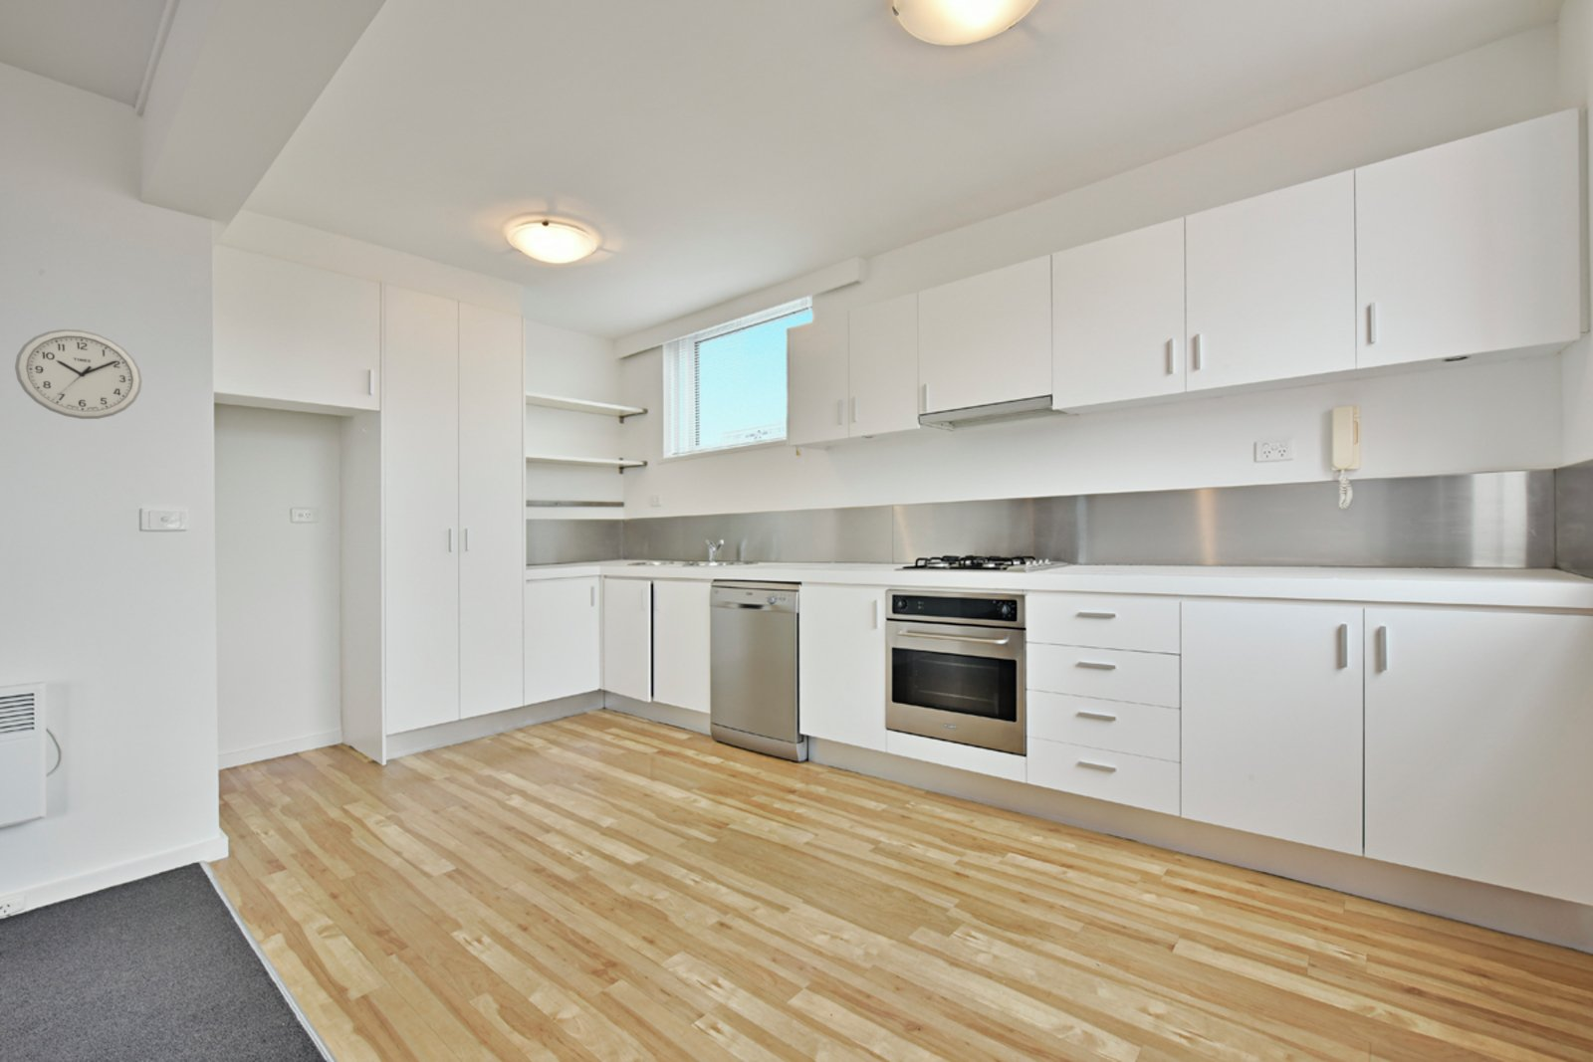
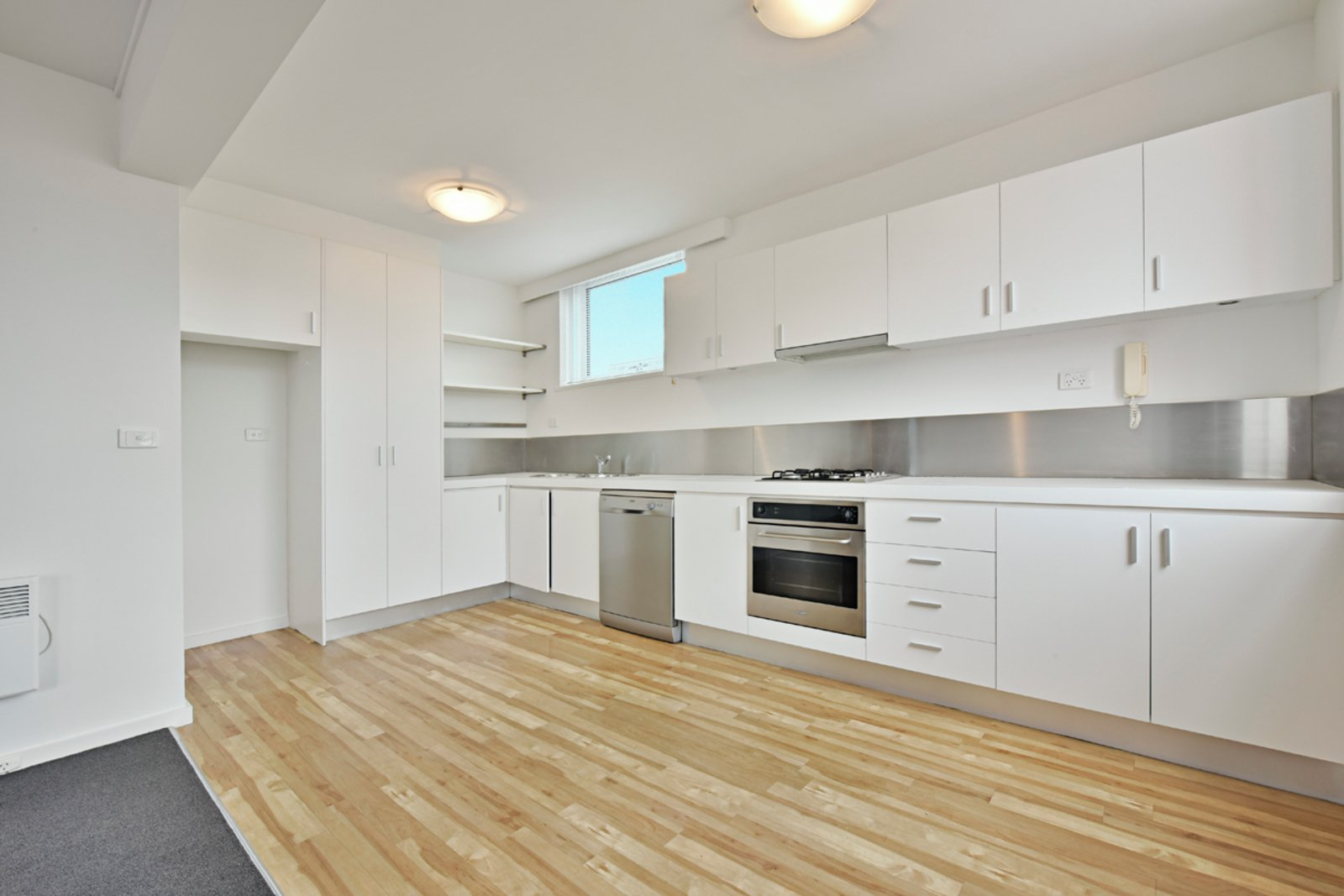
- wall clock [14,328,143,420]
